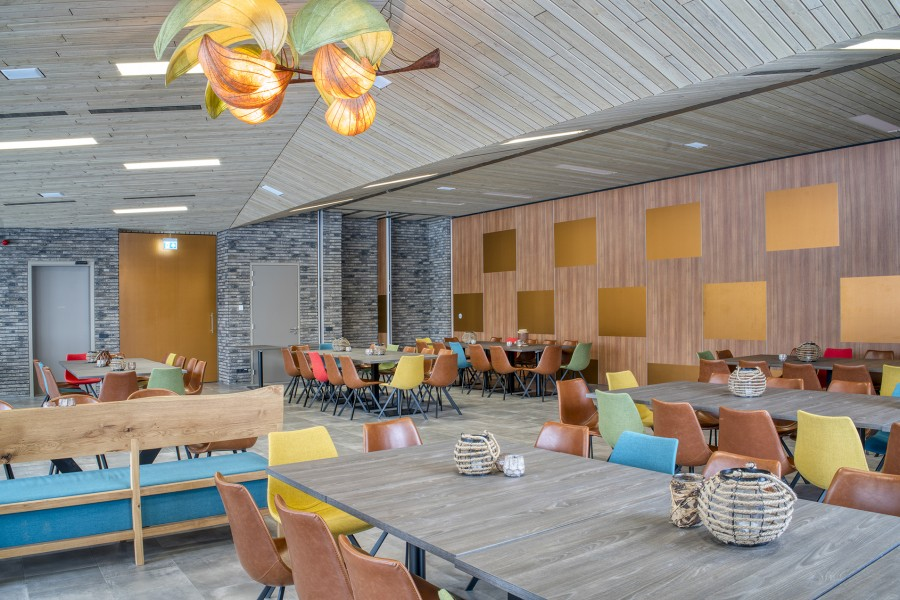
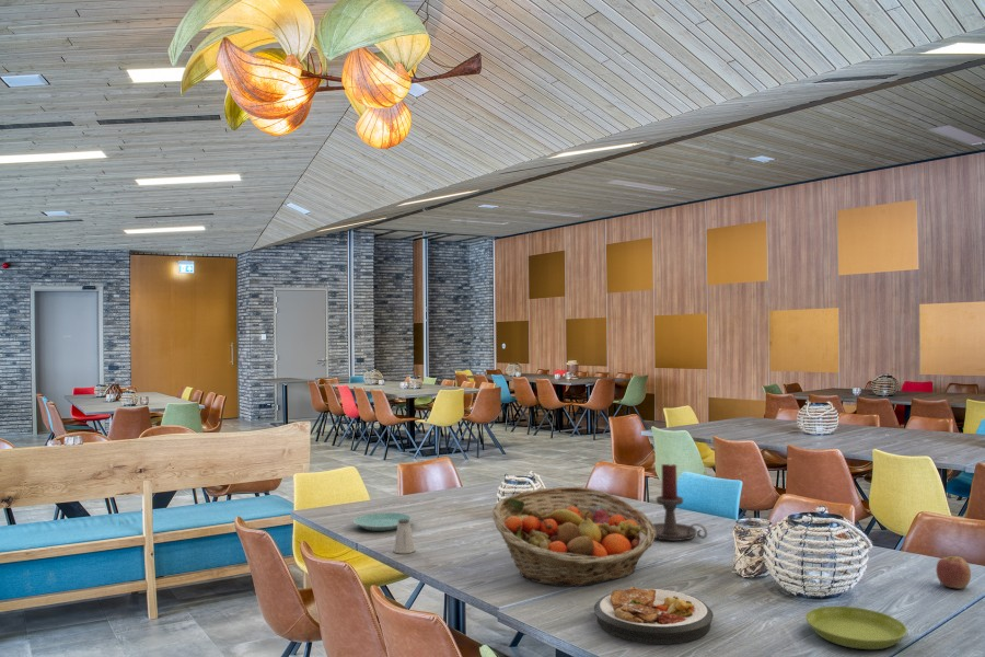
+ plate [593,586,715,645]
+ candle holder [652,462,708,542]
+ plate [351,511,413,532]
+ saucer [804,606,908,650]
+ saltshaker [392,519,416,554]
+ apple [935,555,972,589]
+ fruit basket [491,485,656,587]
